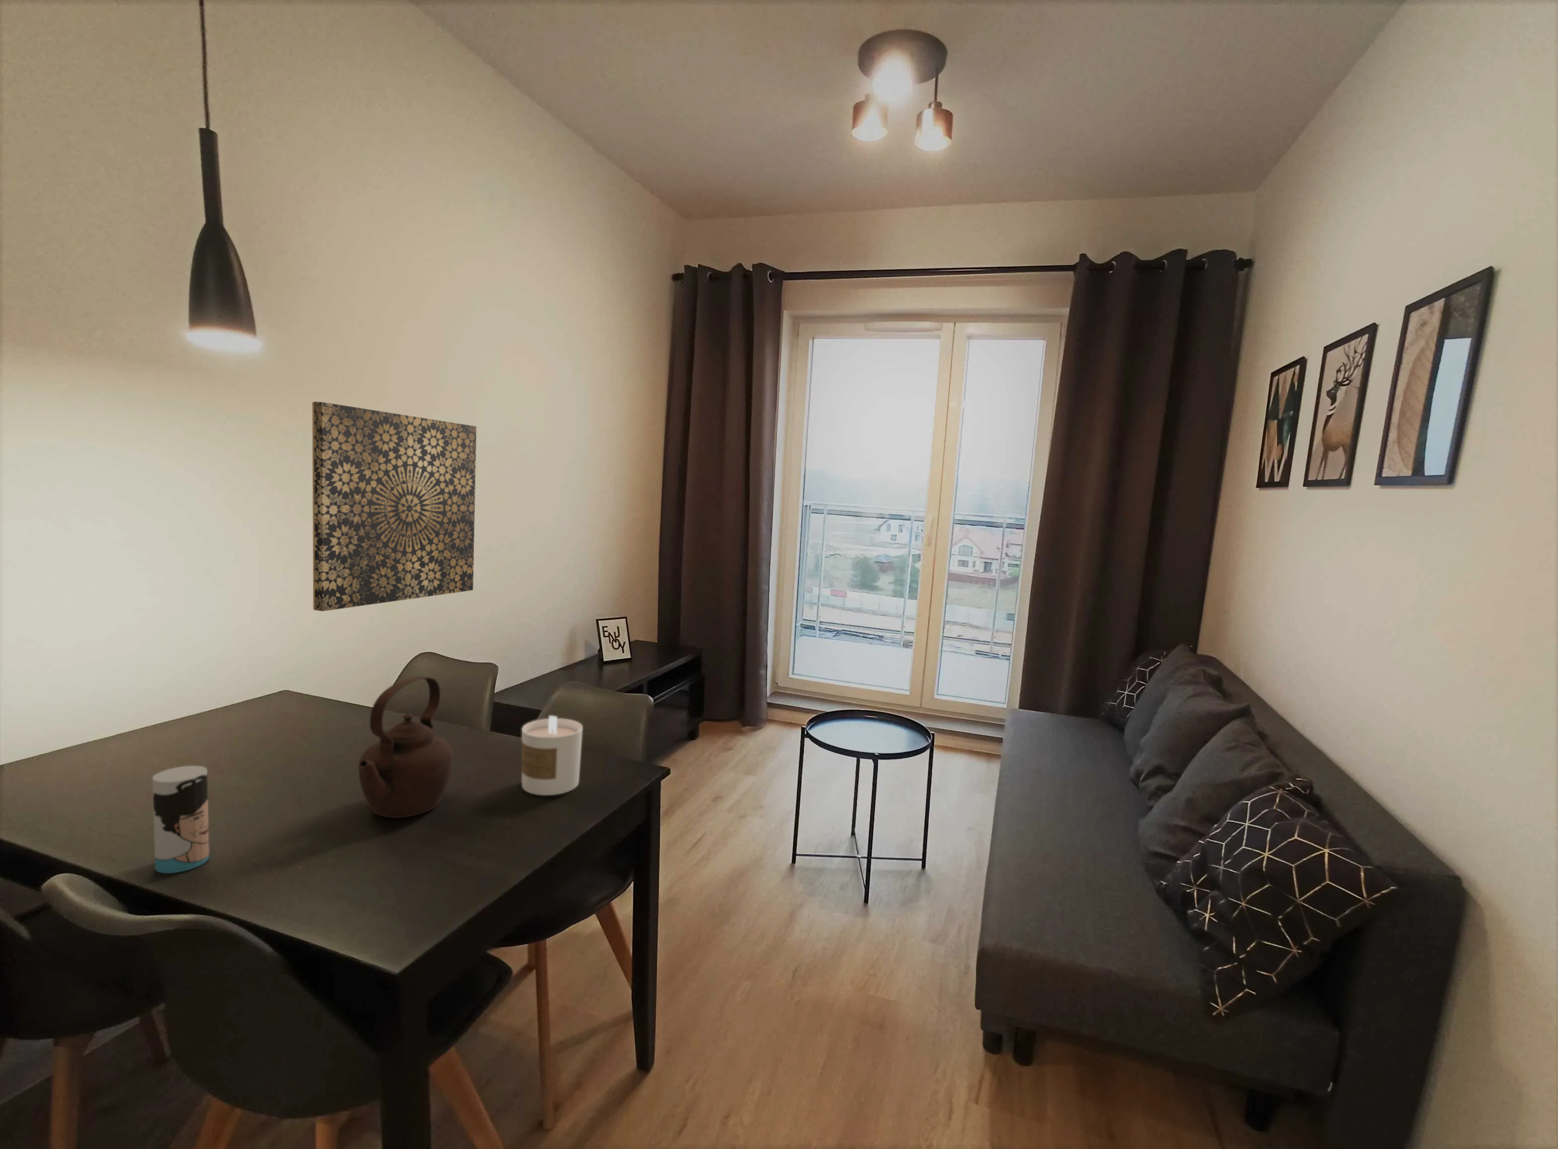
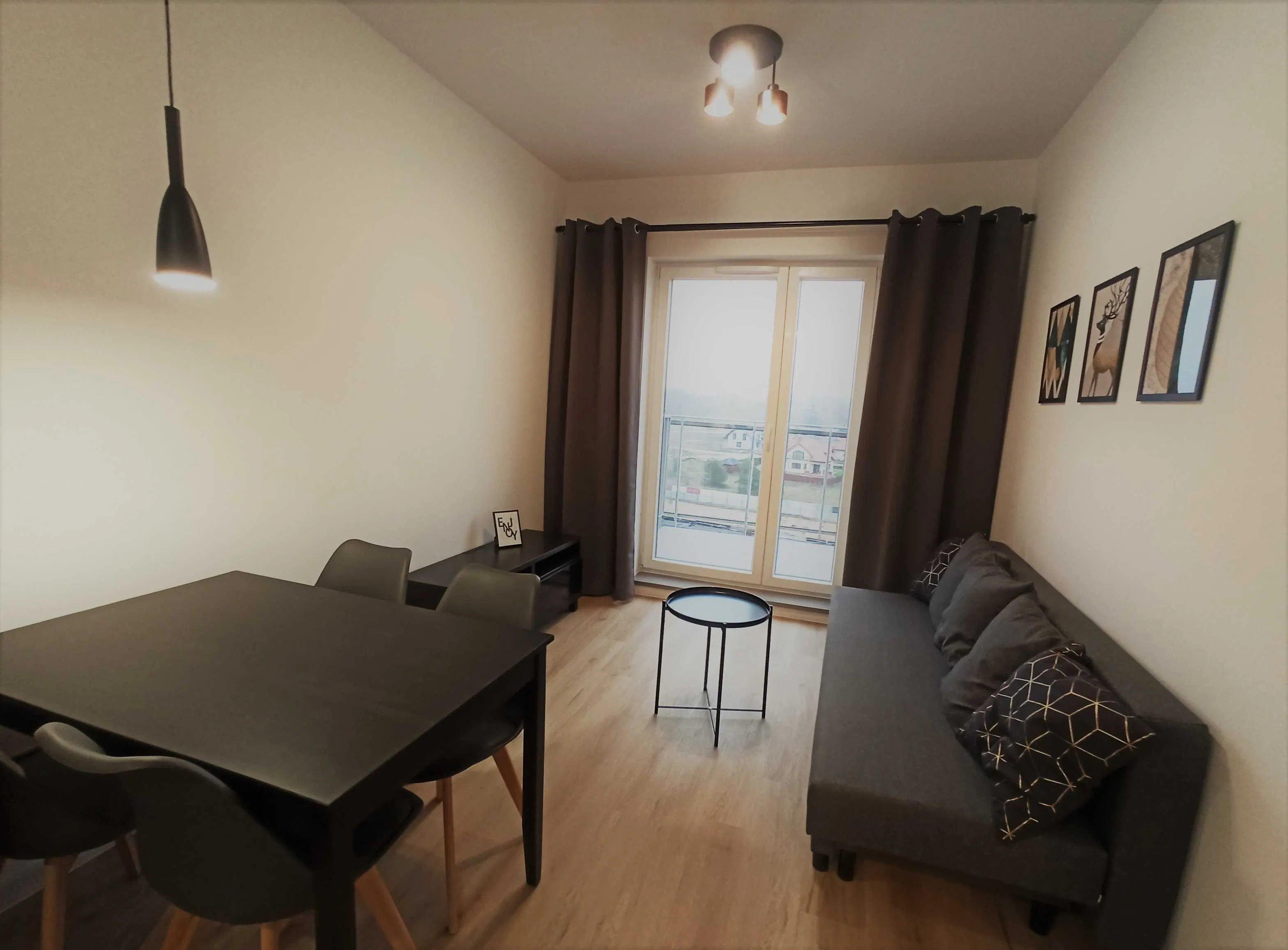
- teapot [357,676,454,819]
- candle [521,715,583,796]
- cup [152,766,209,873]
- wall art [312,402,477,612]
